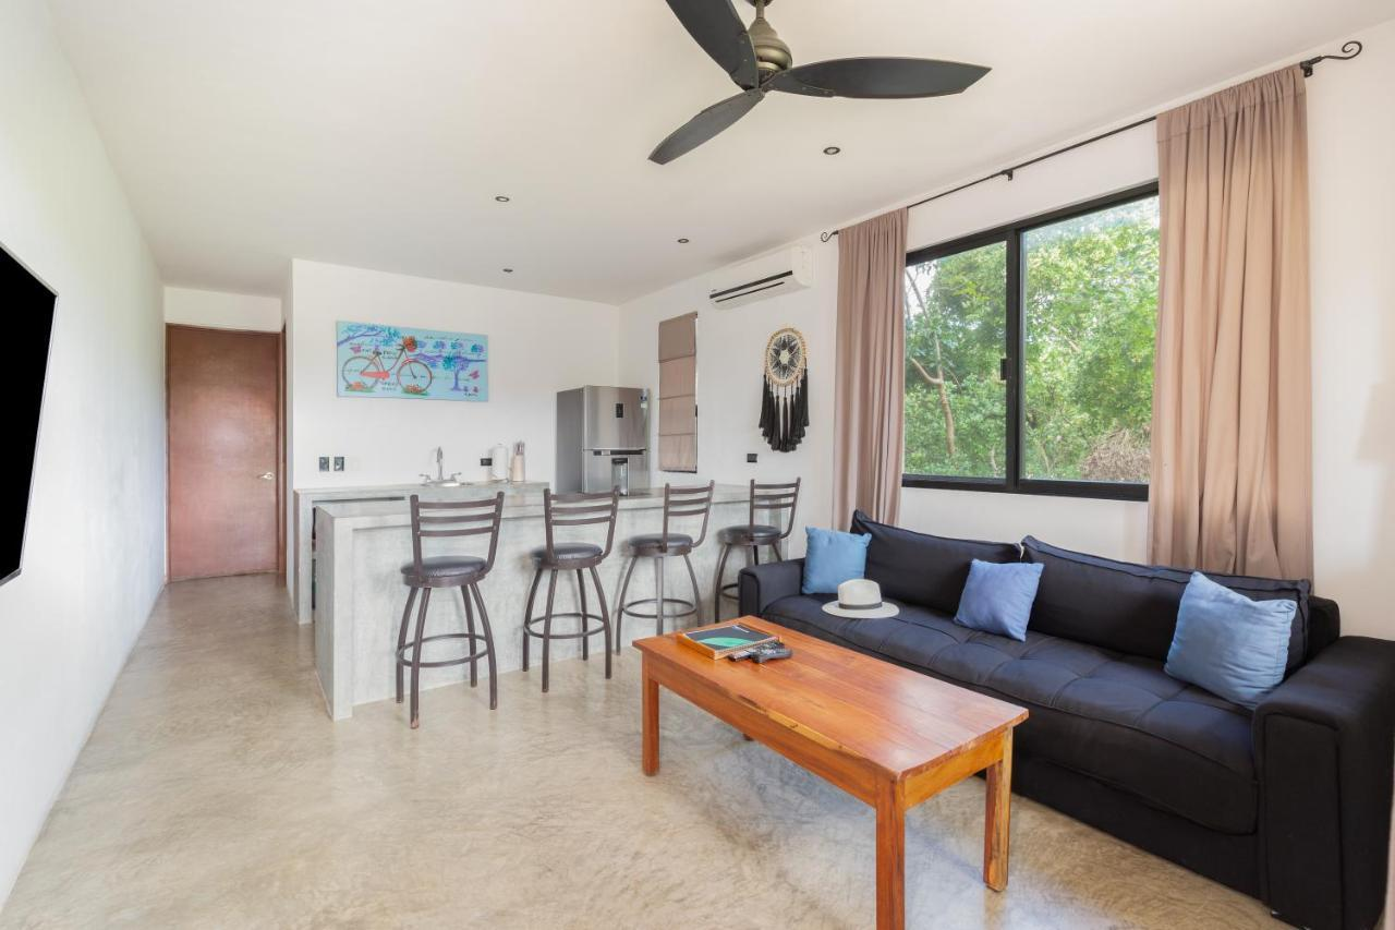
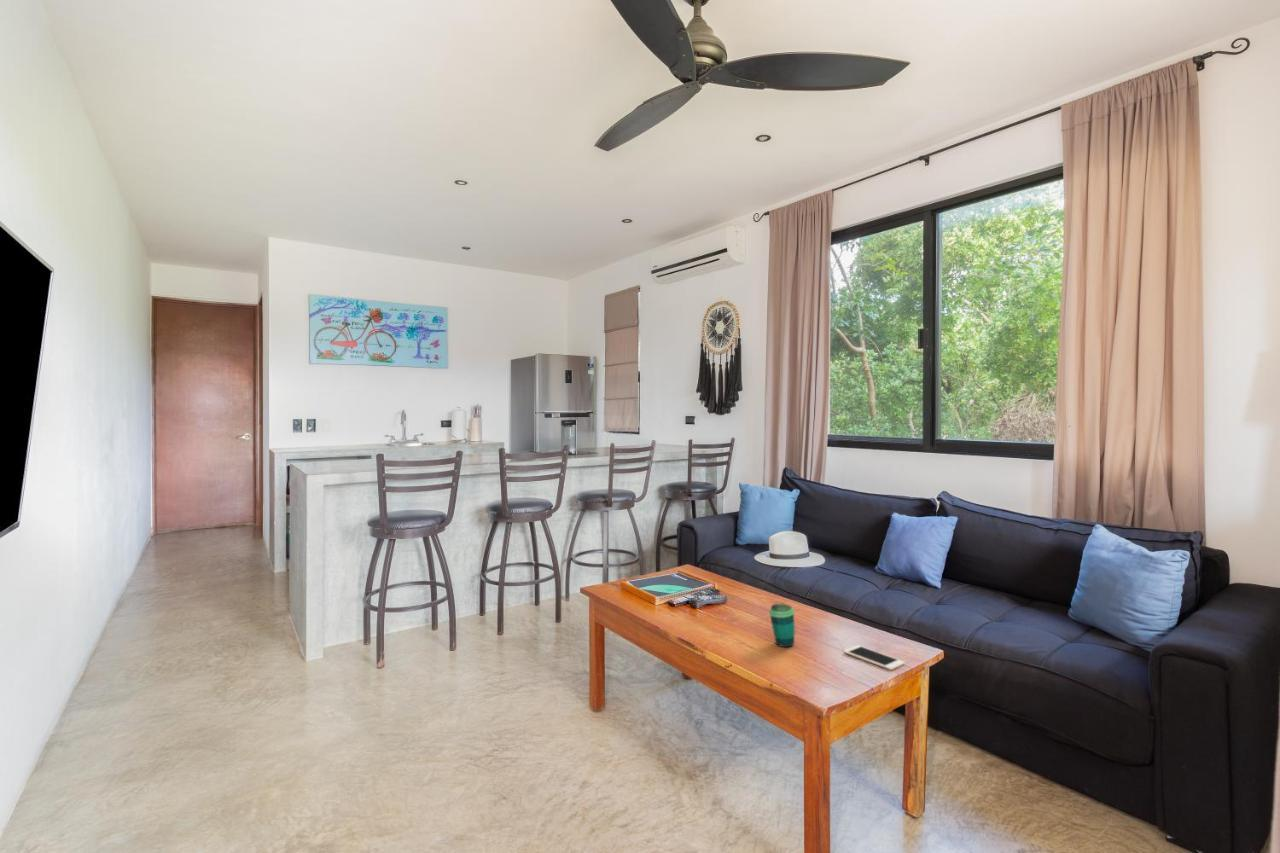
+ cell phone [843,644,906,671]
+ cup [768,603,796,648]
